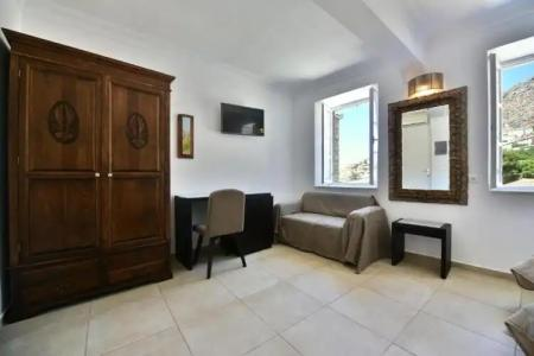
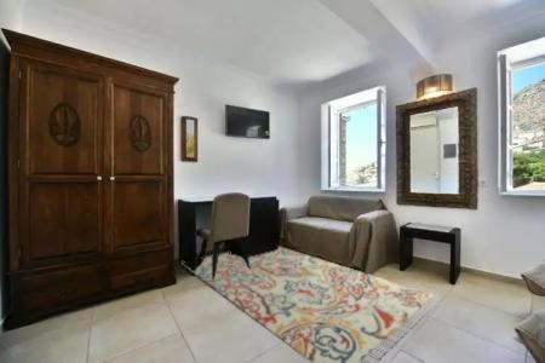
+ rug [180,246,442,363]
